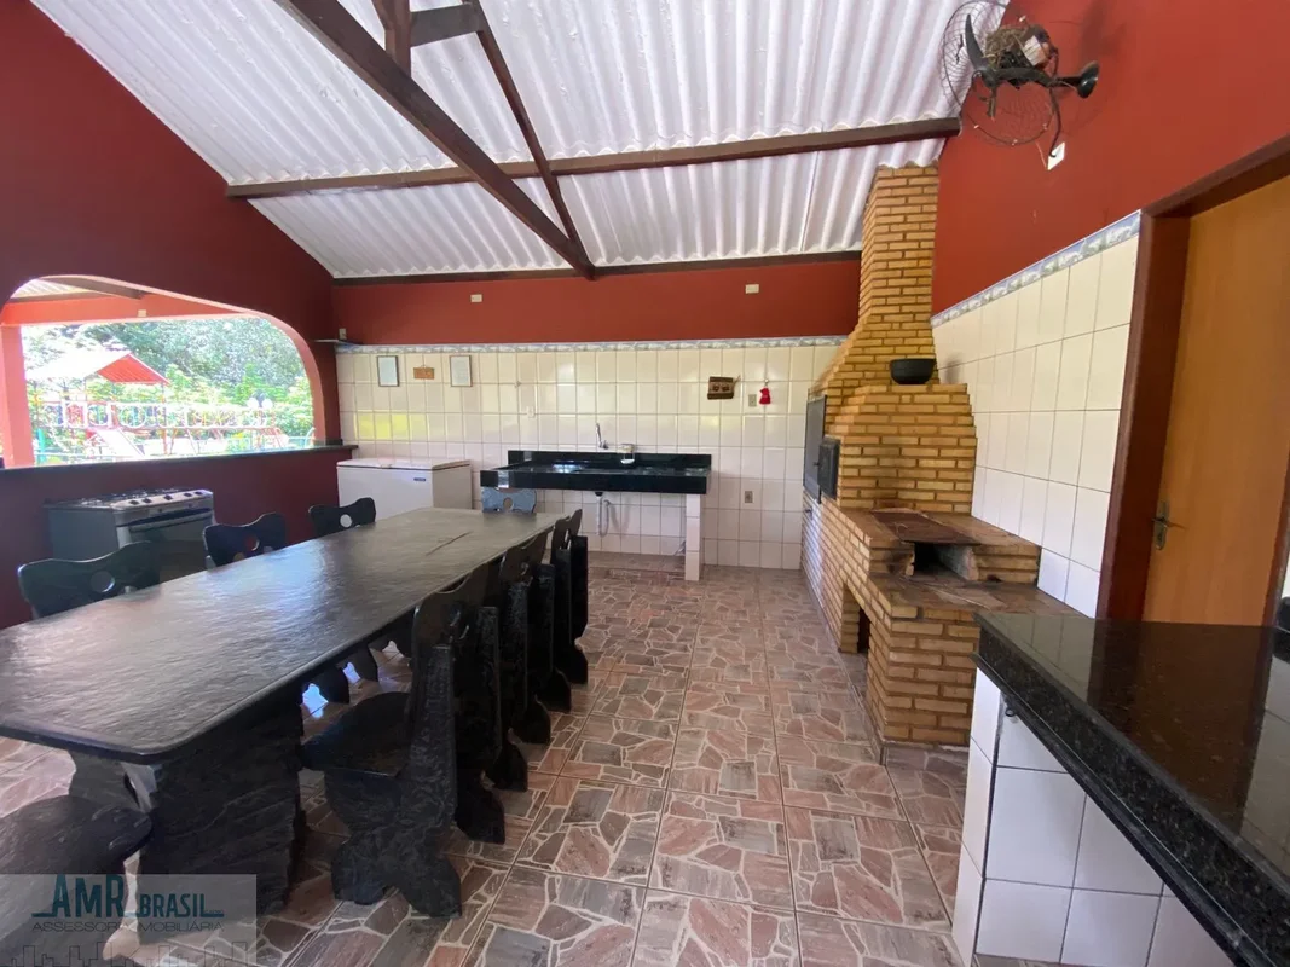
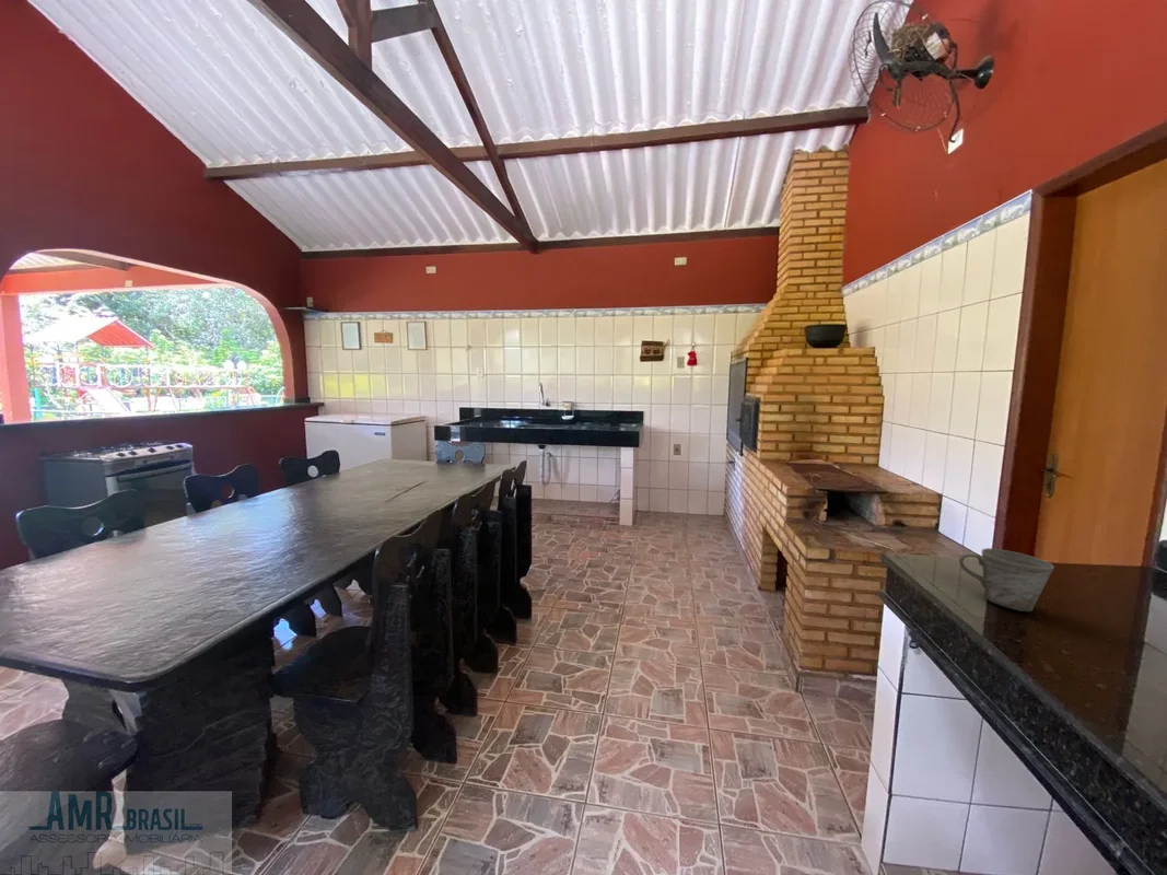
+ mug [958,547,1055,612]
